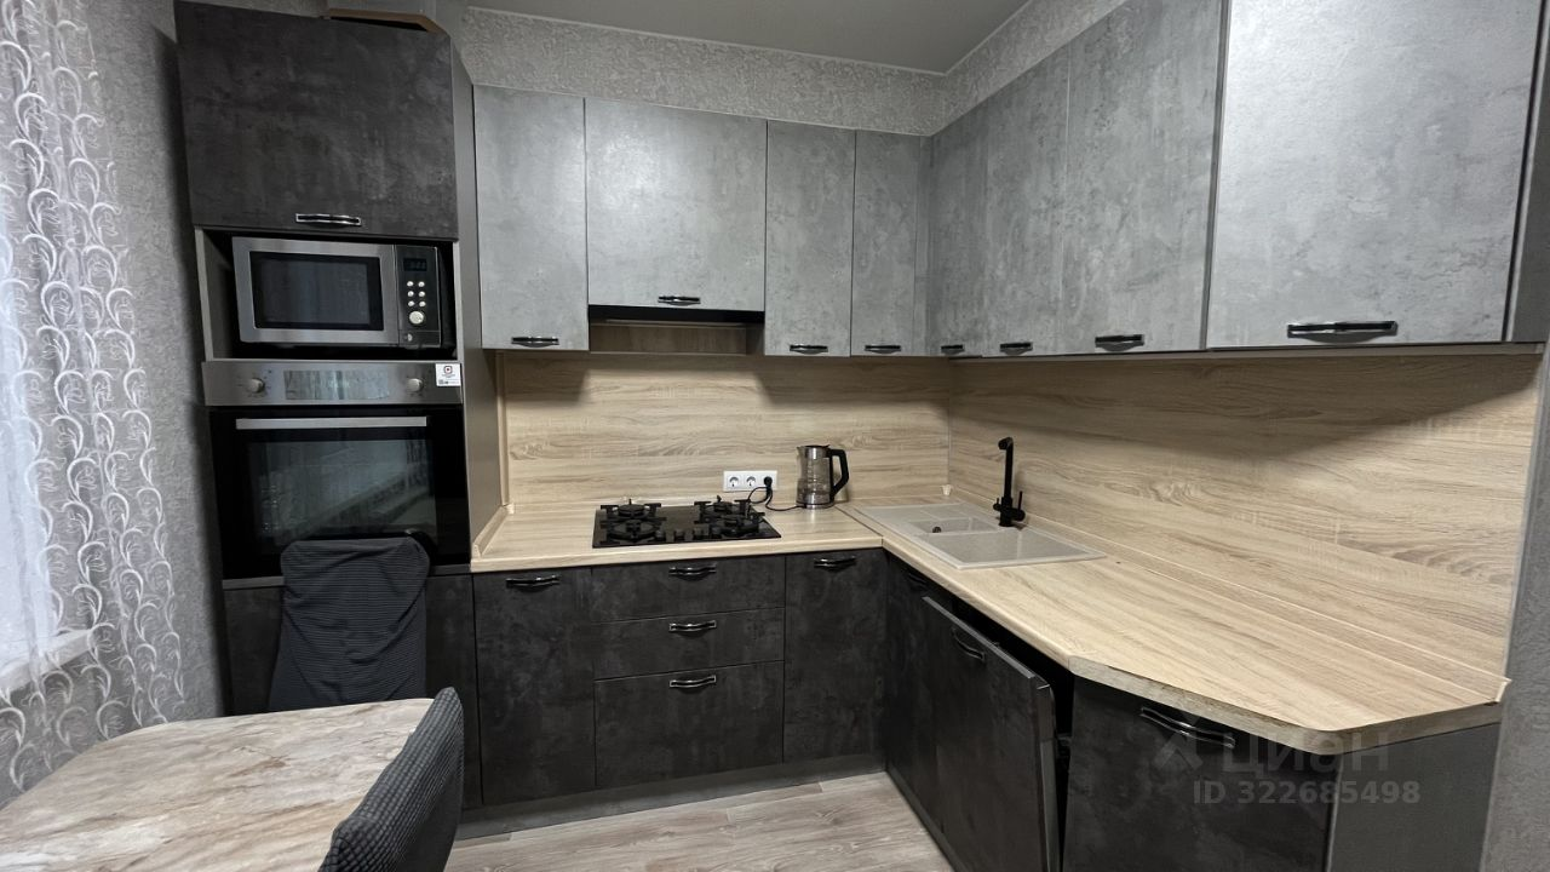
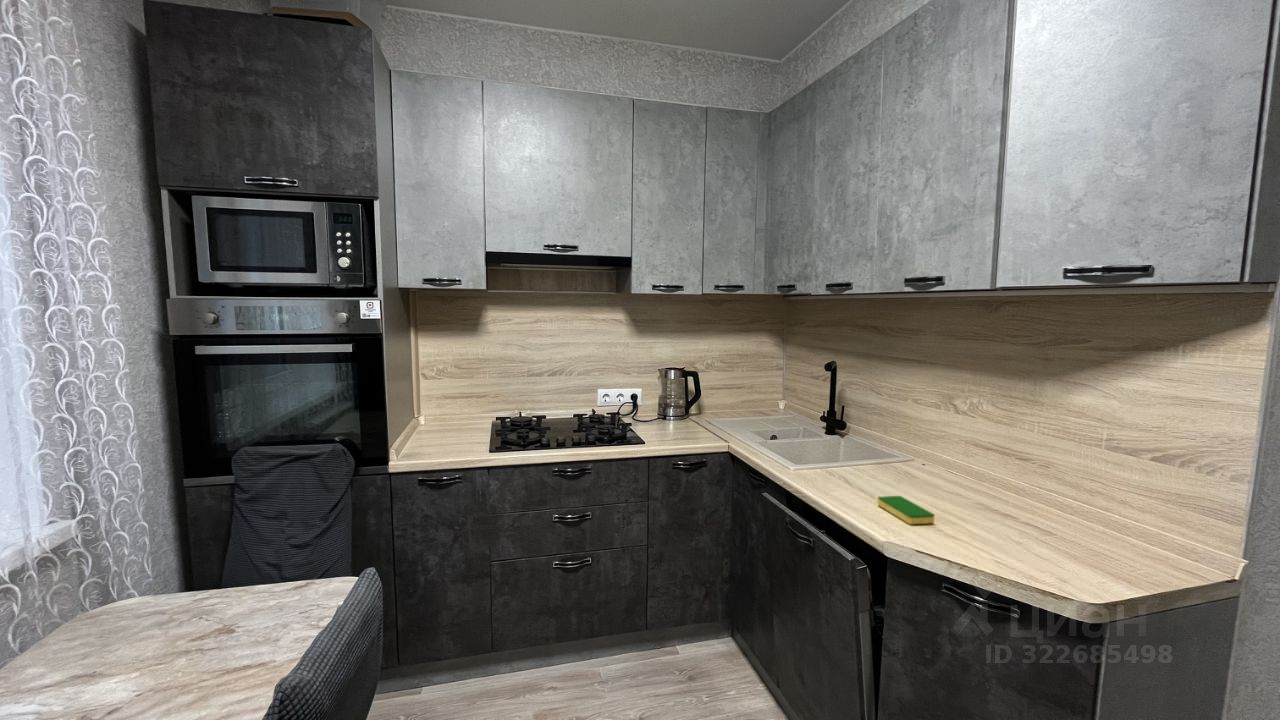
+ dish sponge [877,495,935,525]
